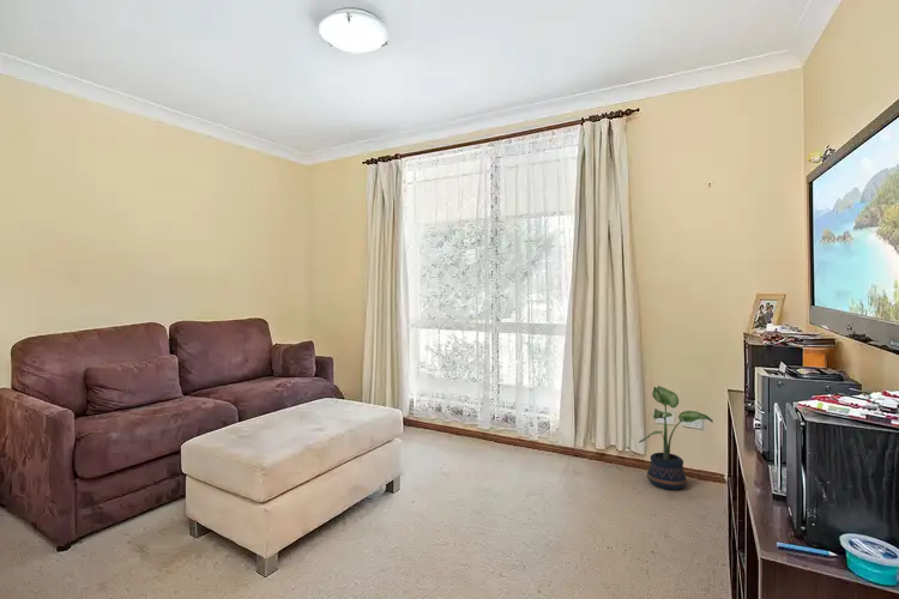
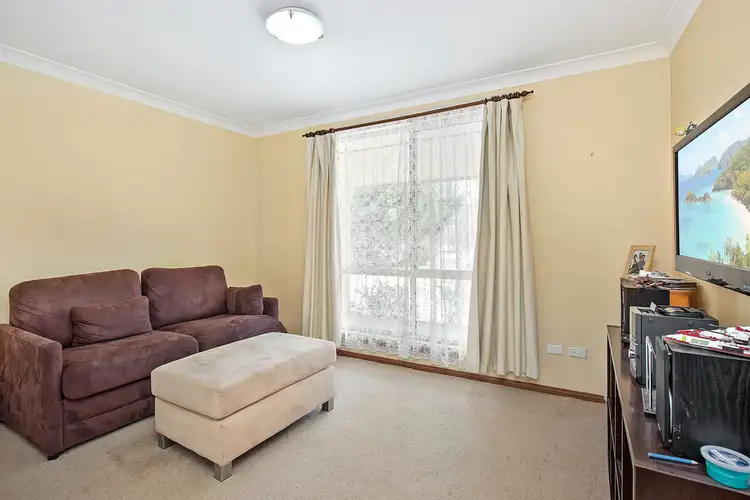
- potted plant [638,385,714,491]
